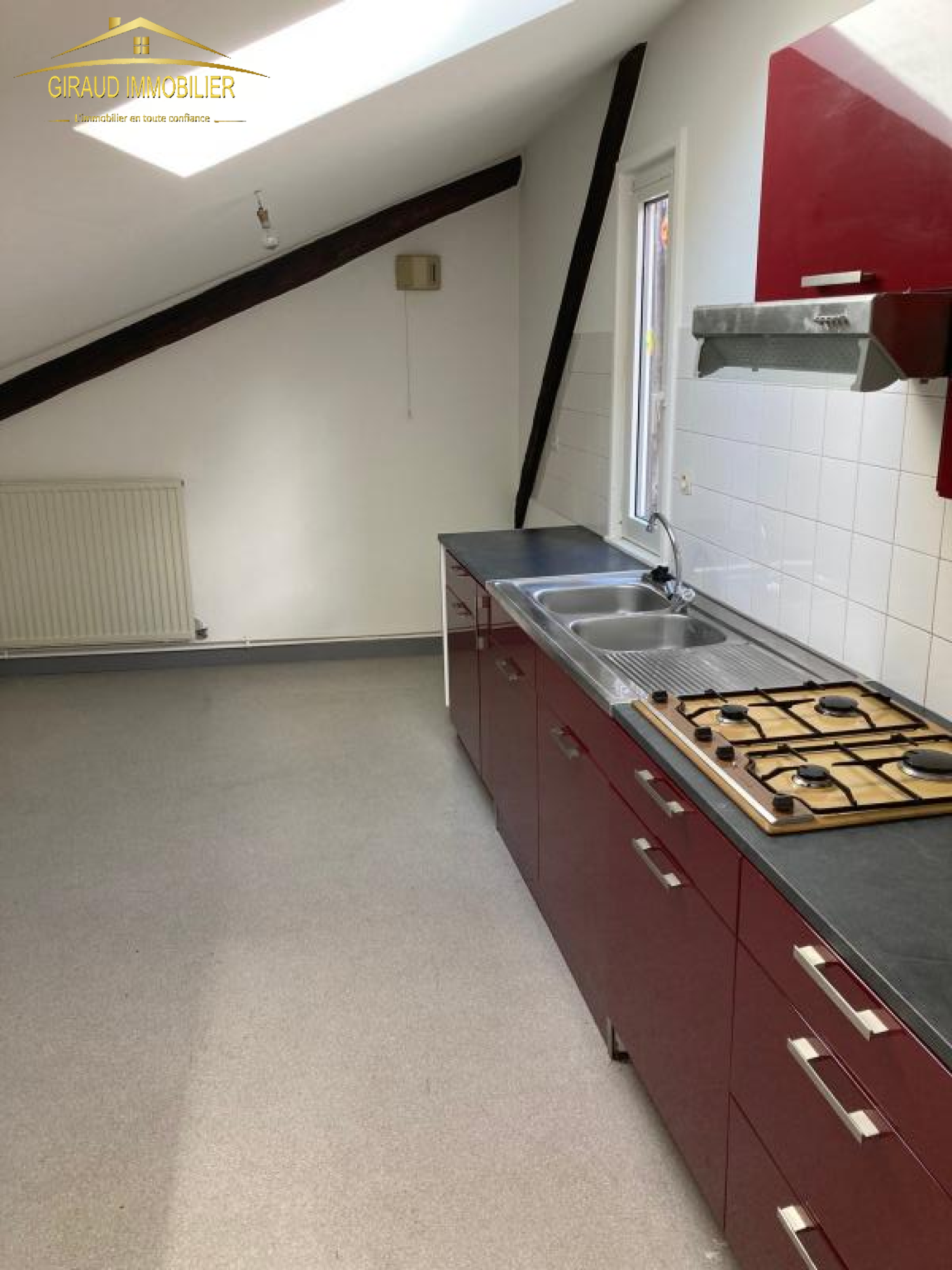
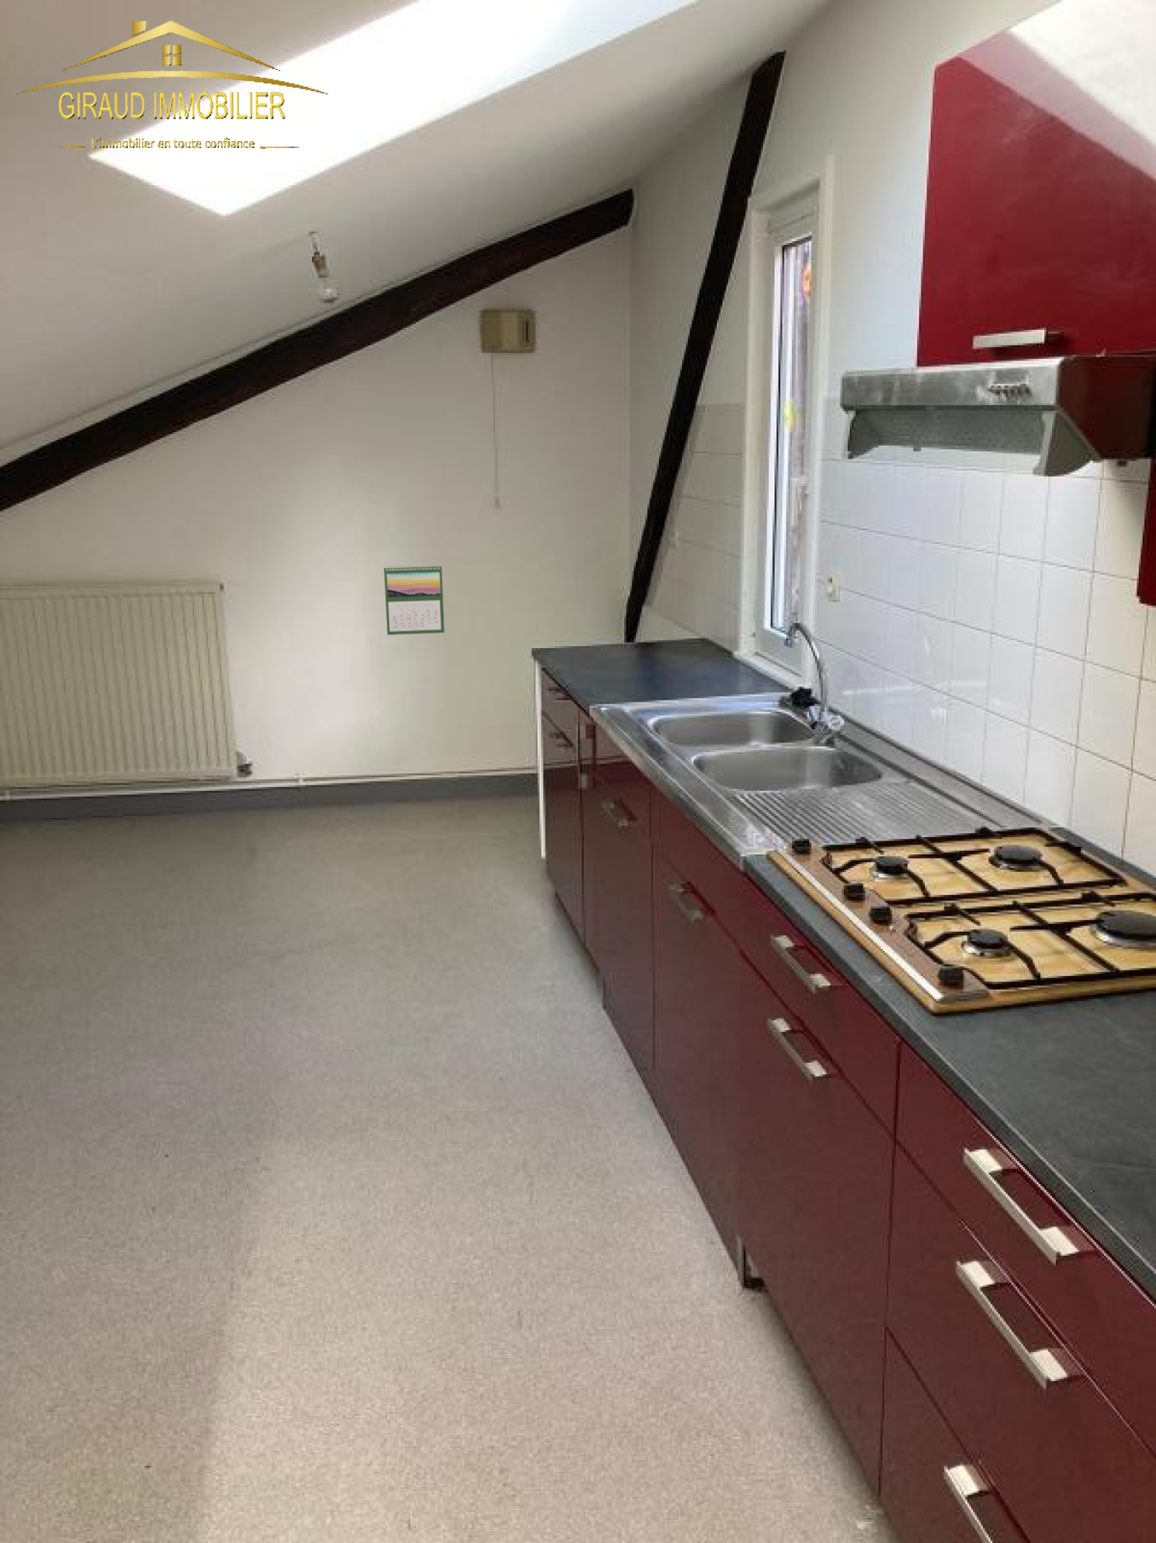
+ calendar [382,564,446,635]
